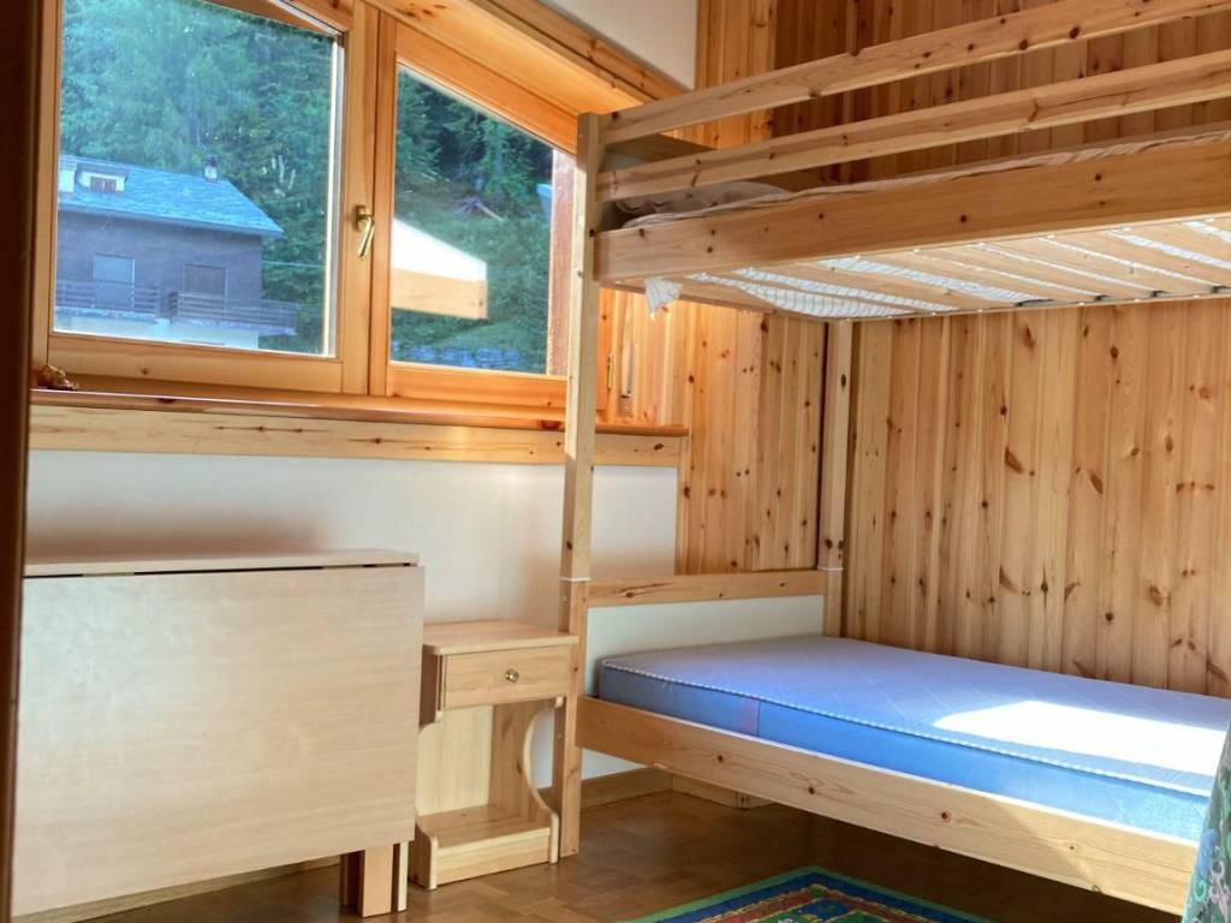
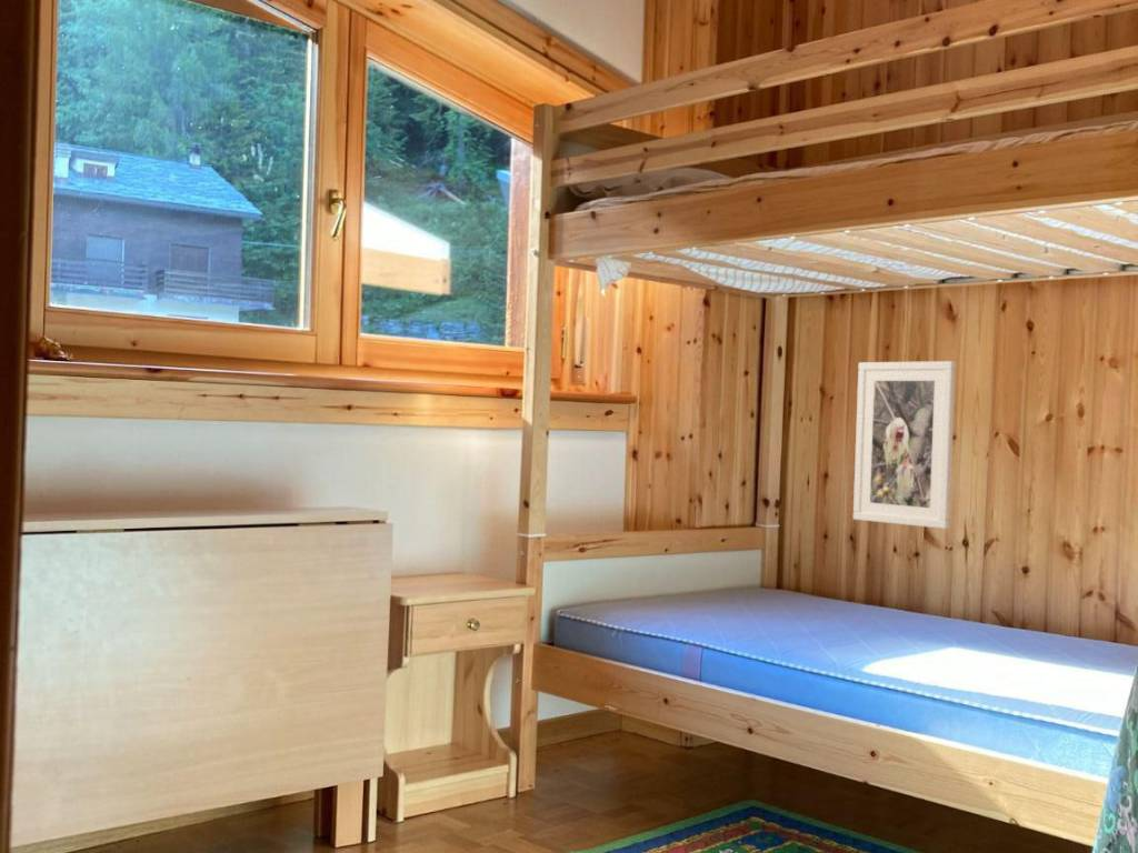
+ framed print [852,360,957,530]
